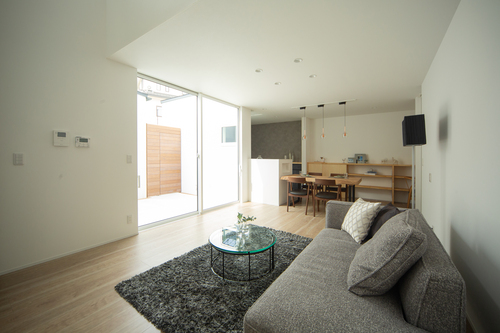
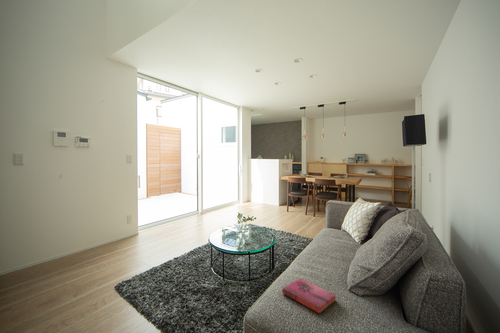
+ hardback book [281,278,337,315]
